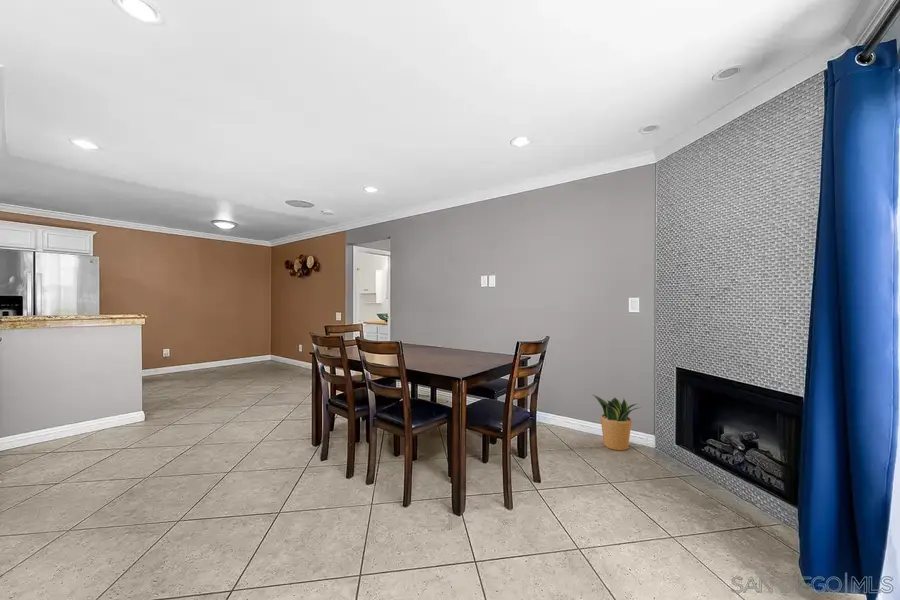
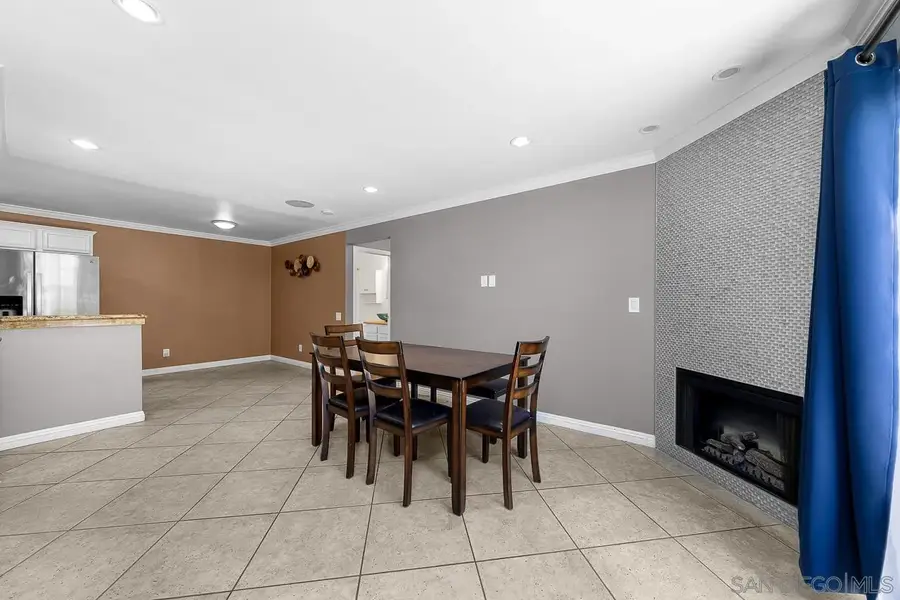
- potted plant [592,394,642,452]
